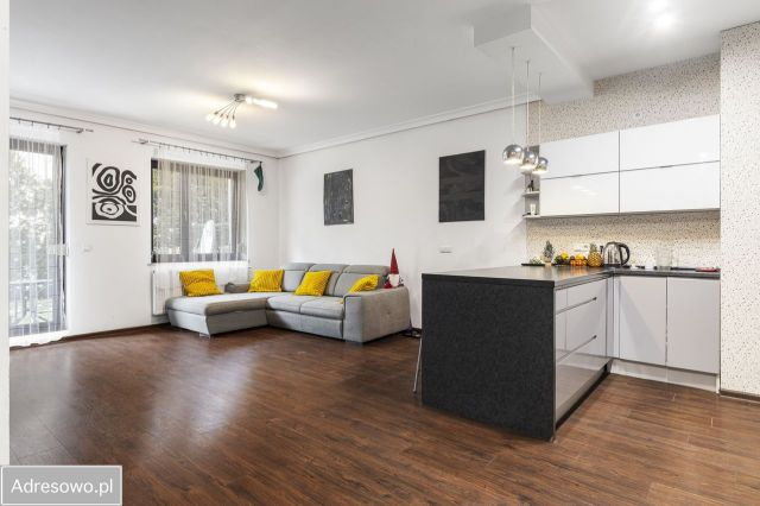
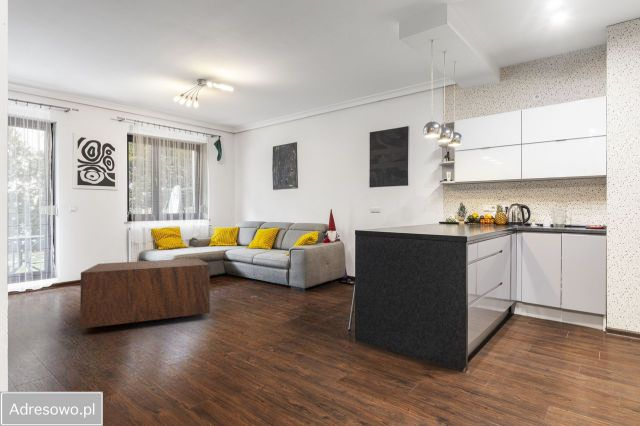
+ coffee table [79,257,211,330]
